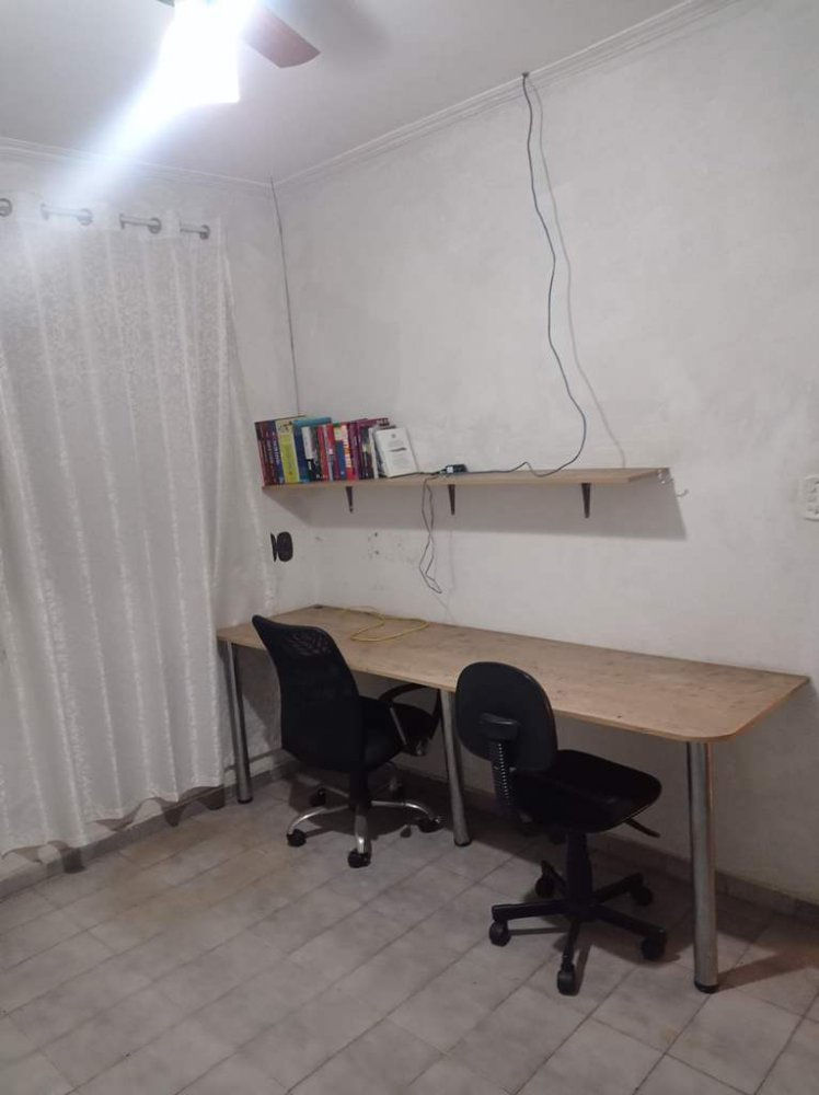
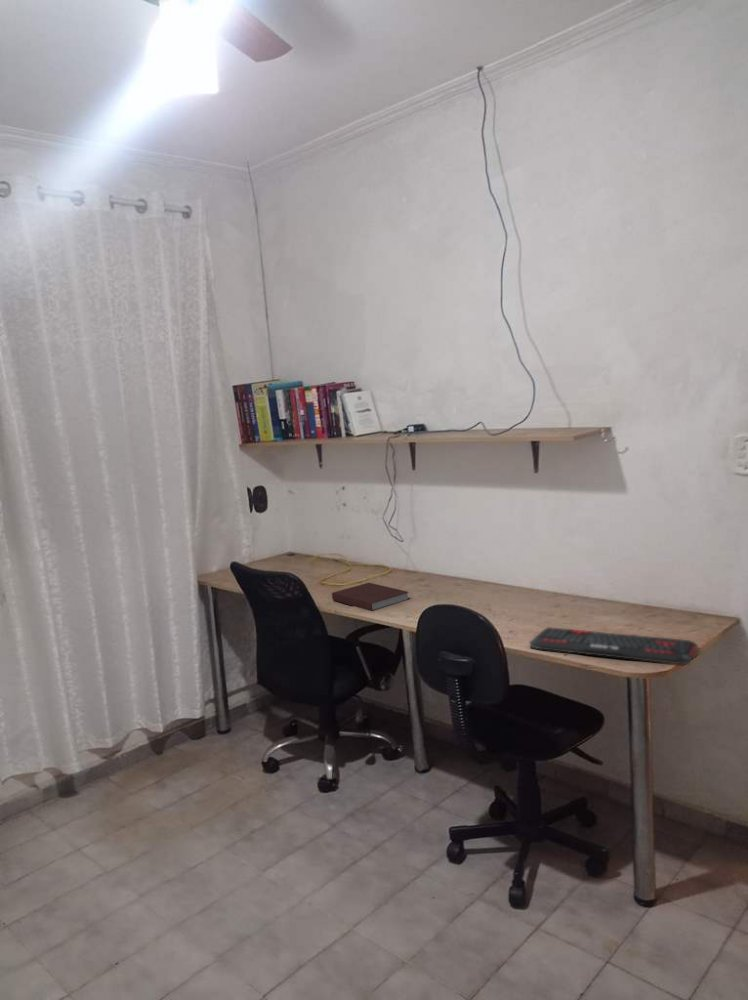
+ keyboard [529,626,699,666]
+ notebook [331,582,410,612]
